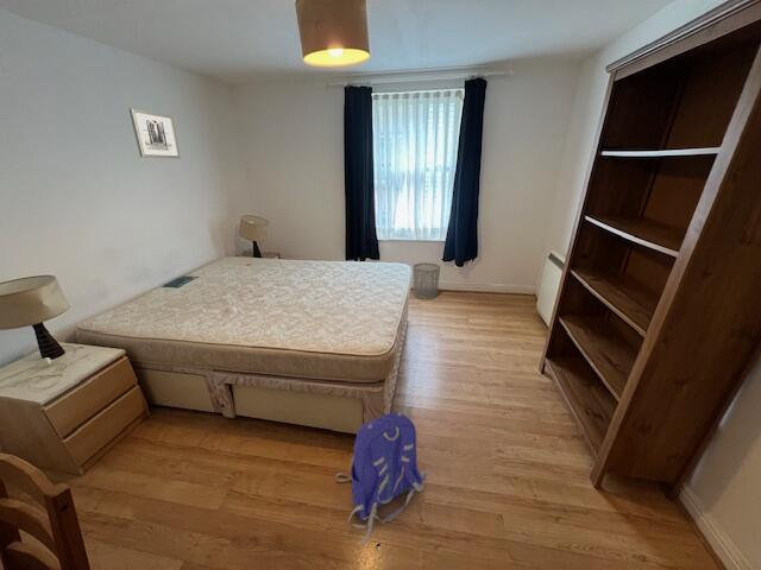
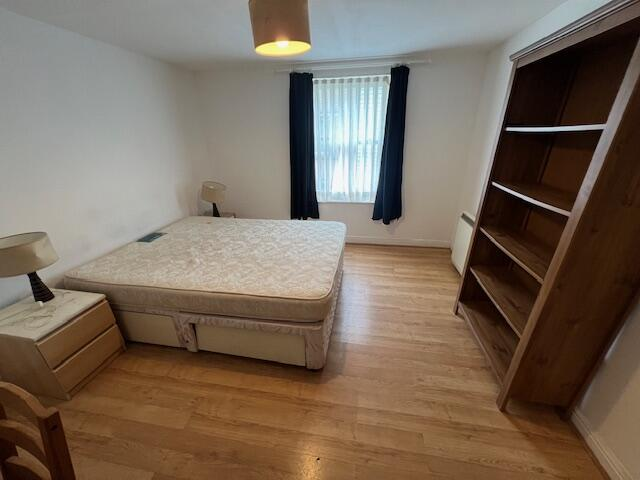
- wall art [127,107,182,159]
- waste bin [413,261,441,300]
- backpack [335,411,428,545]
